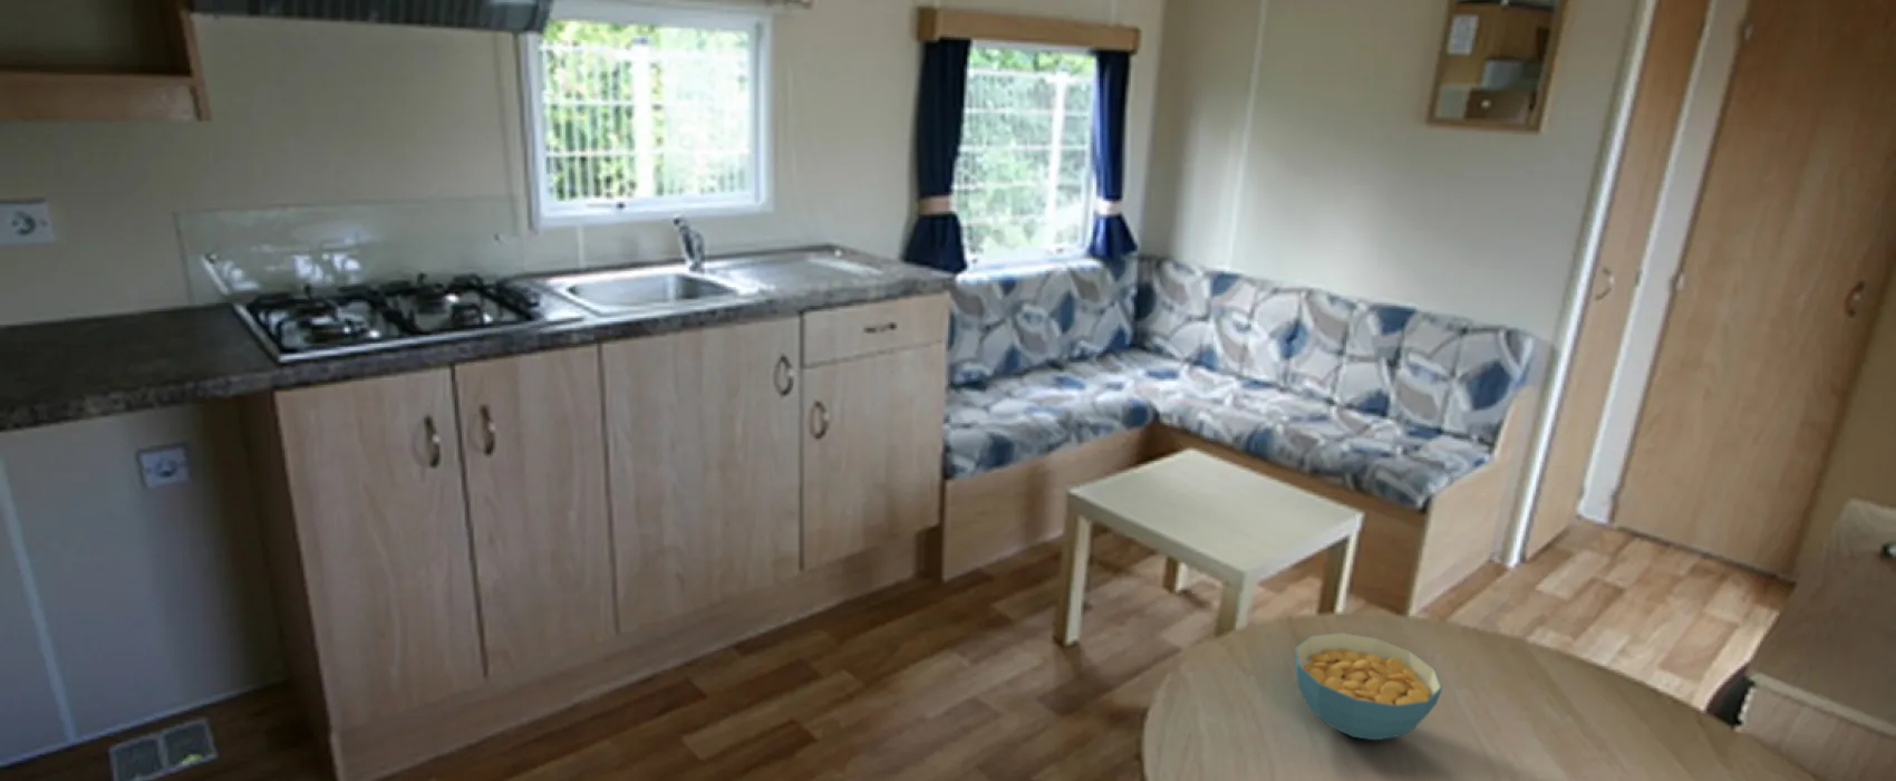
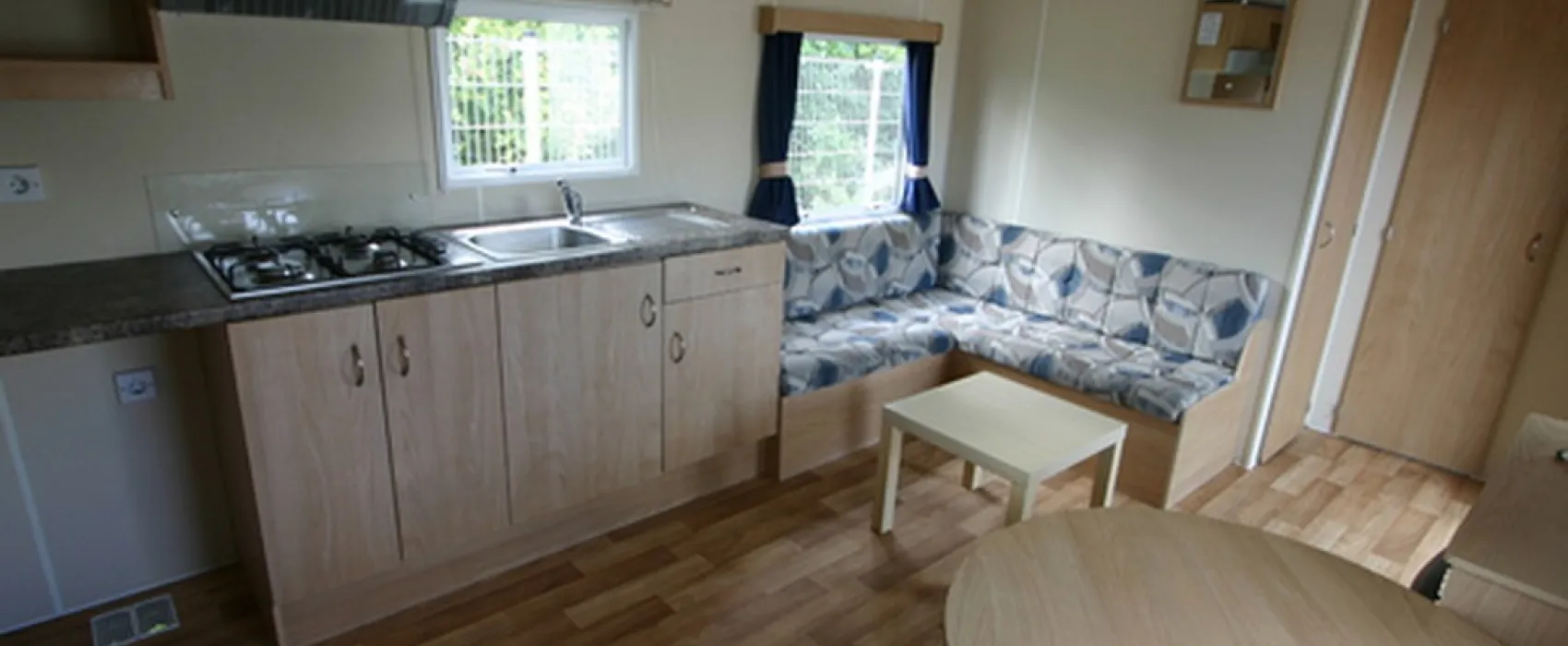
- cereal bowl [1294,631,1444,741]
